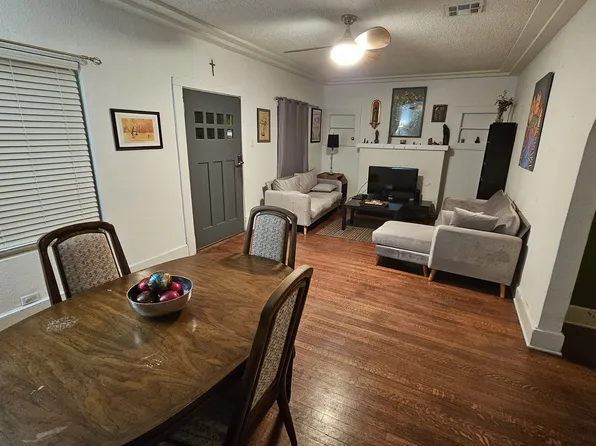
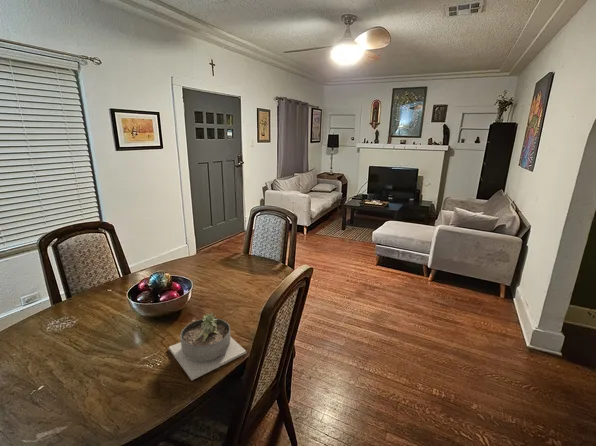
+ succulent planter [168,312,247,381]
